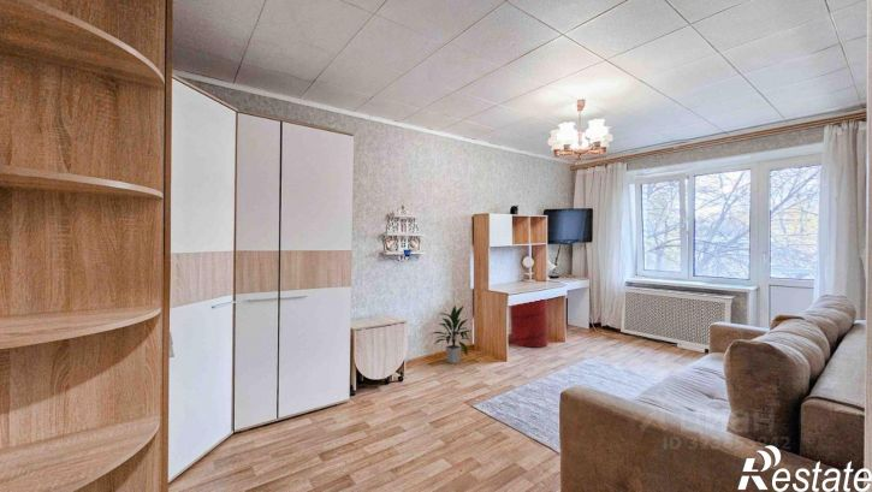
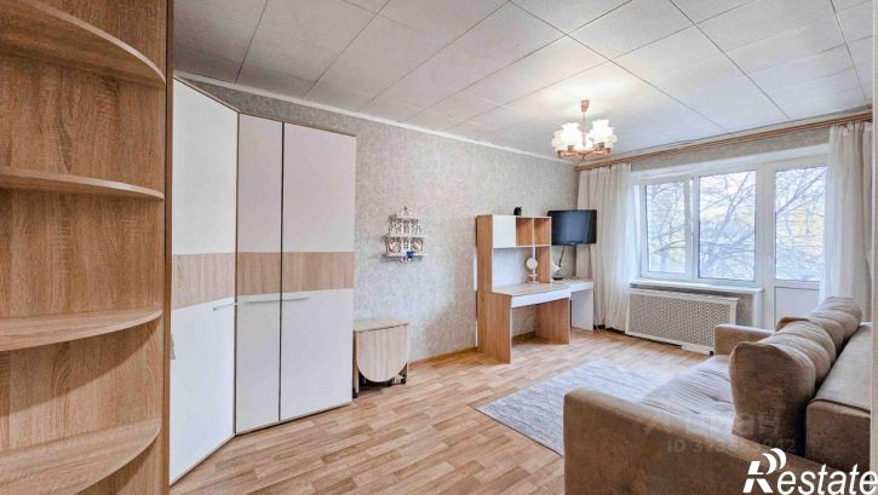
- indoor plant [429,304,470,364]
- laundry hamper [509,298,550,349]
